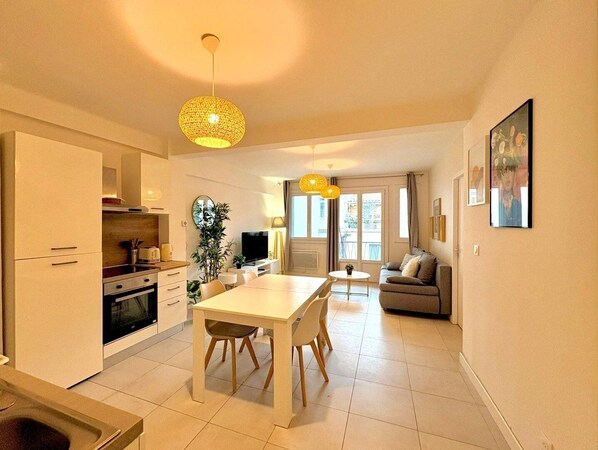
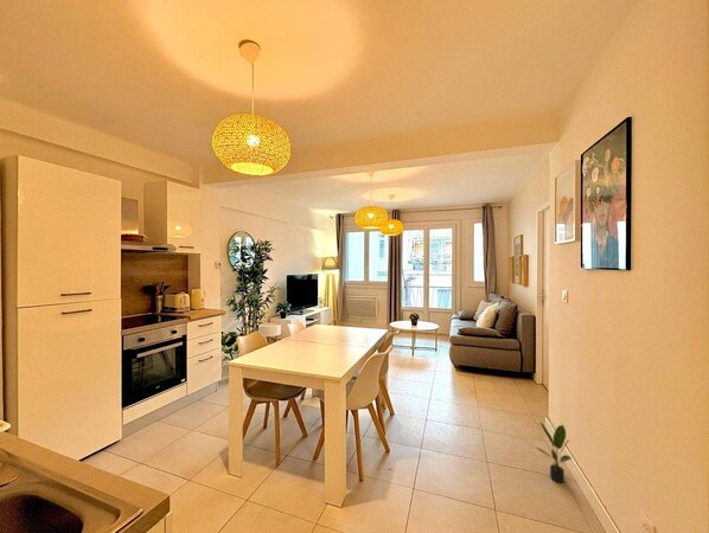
+ potted plant [534,422,573,484]
